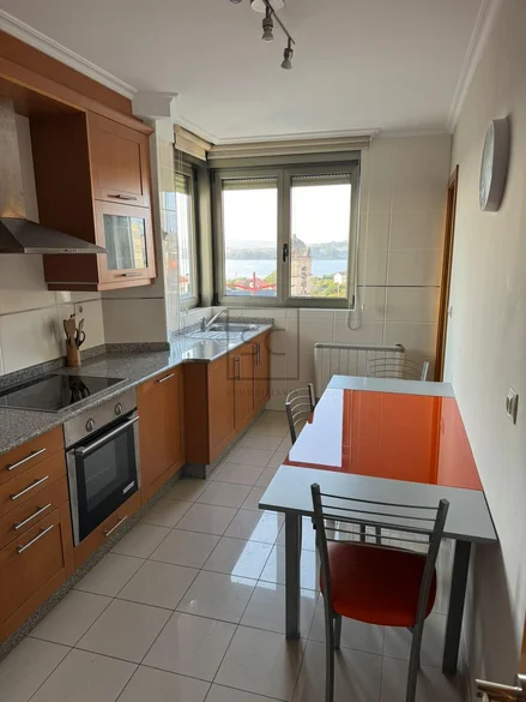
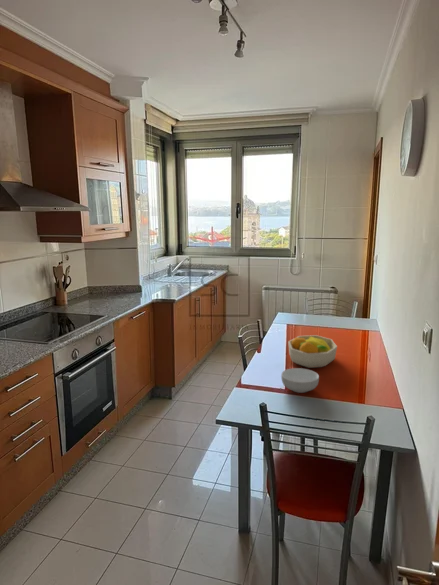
+ fruit bowl [287,334,338,369]
+ cereal bowl [280,367,320,394]
